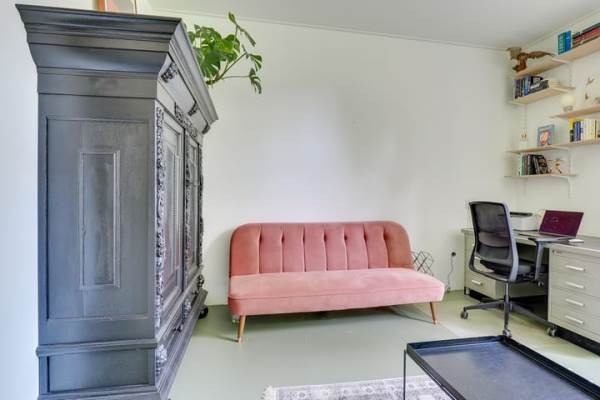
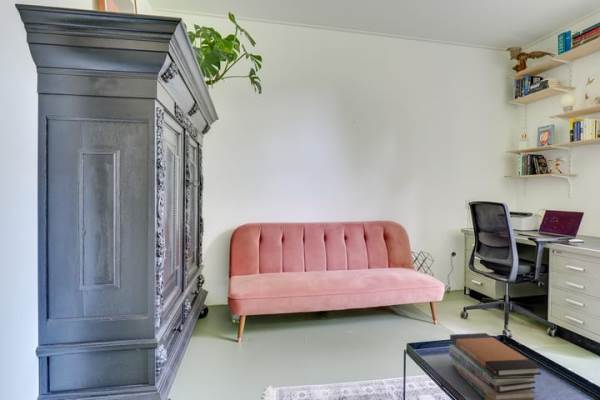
+ book stack [448,332,543,400]
